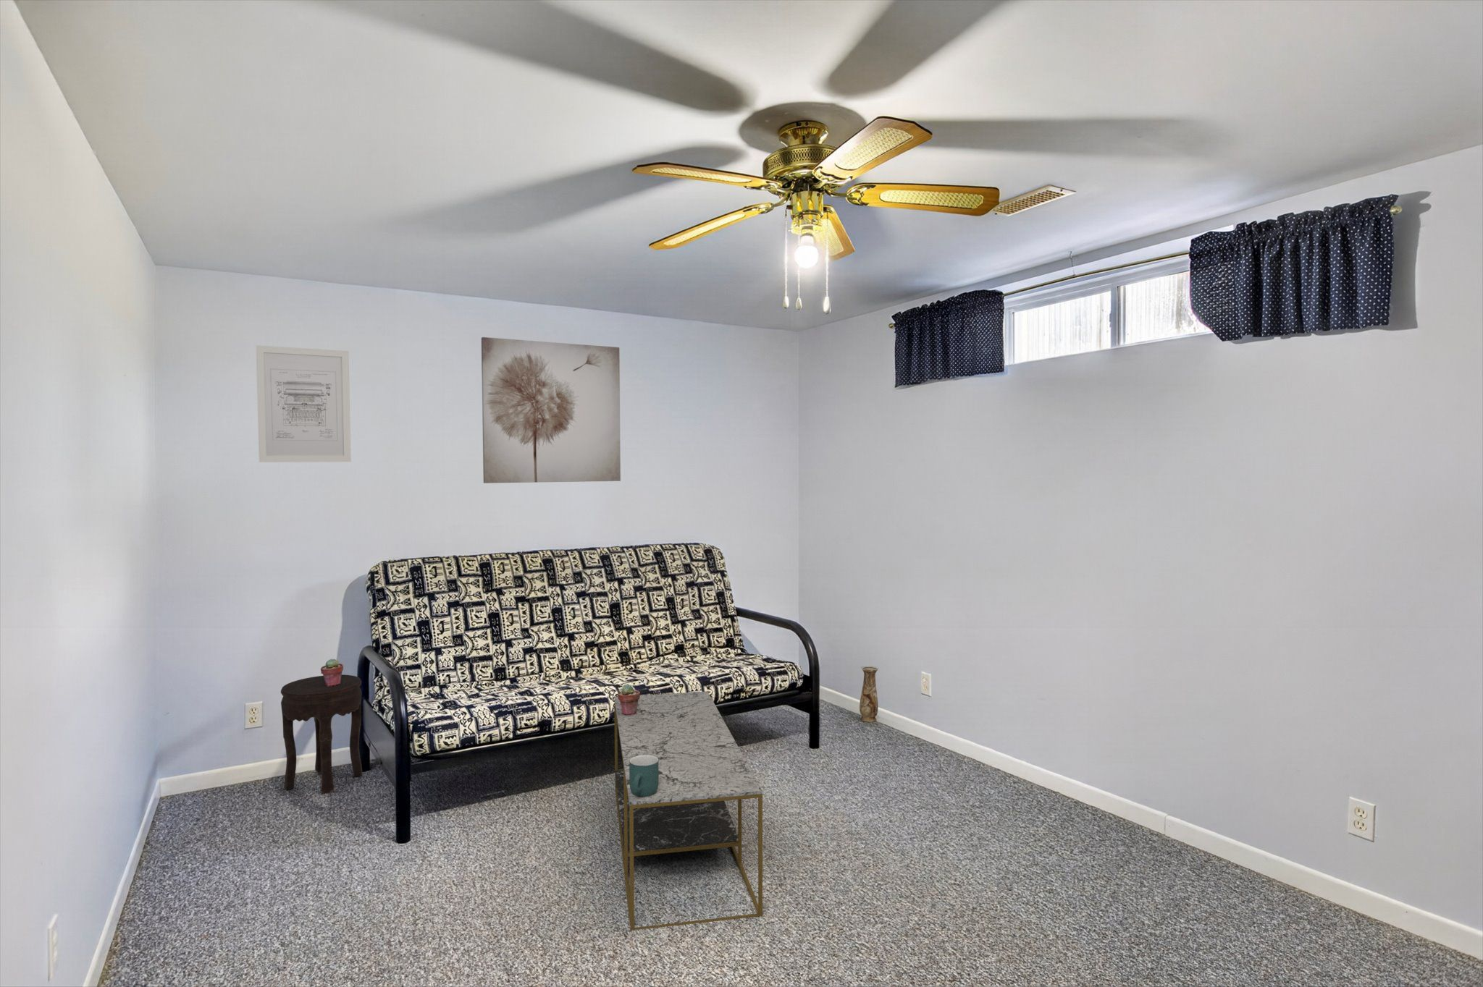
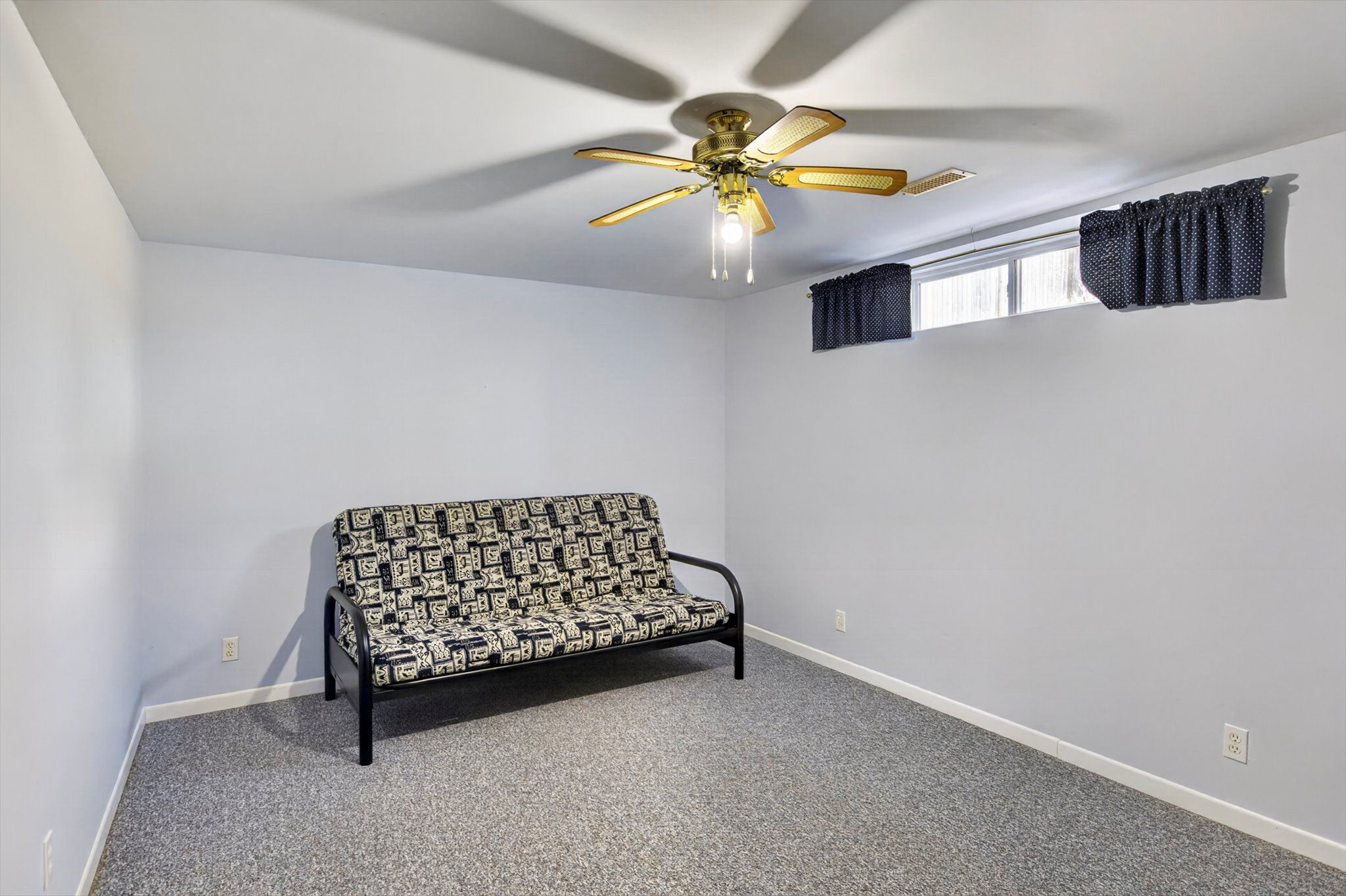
- side table [280,674,362,794]
- potted succulent [617,684,641,716]
- potted succulent [320,658,344,686]
- mug [629,756,658,796]
- coffee table [614,691,764,931]
- wall art [480,336,621,484]
- vase [858,665,879,723]
- wall art [256,345,351,463]
